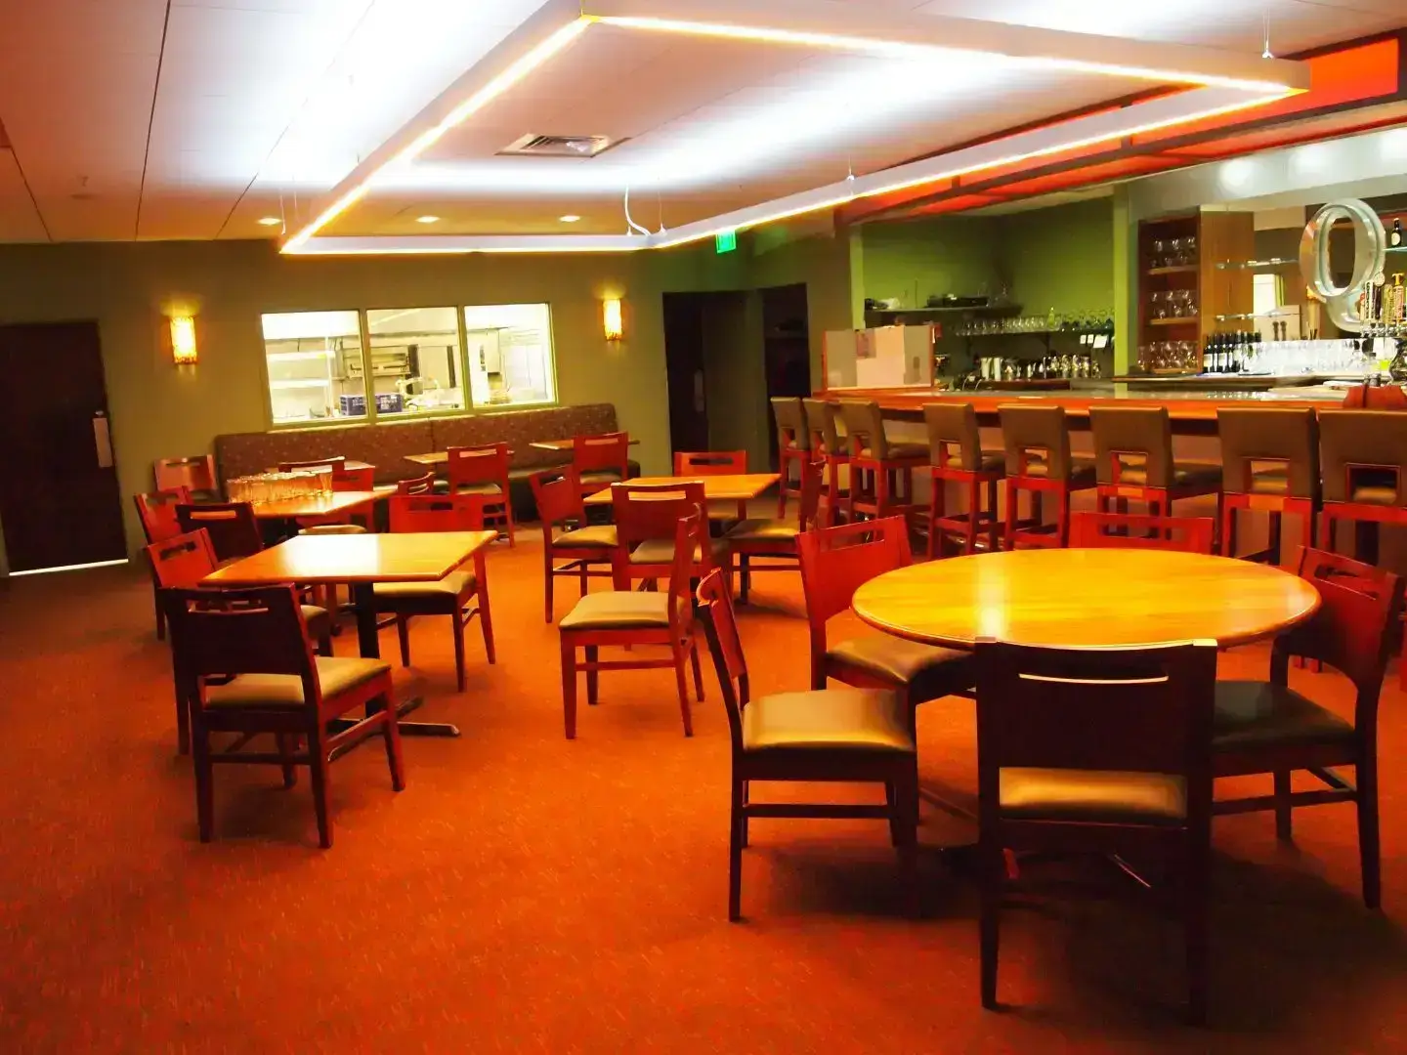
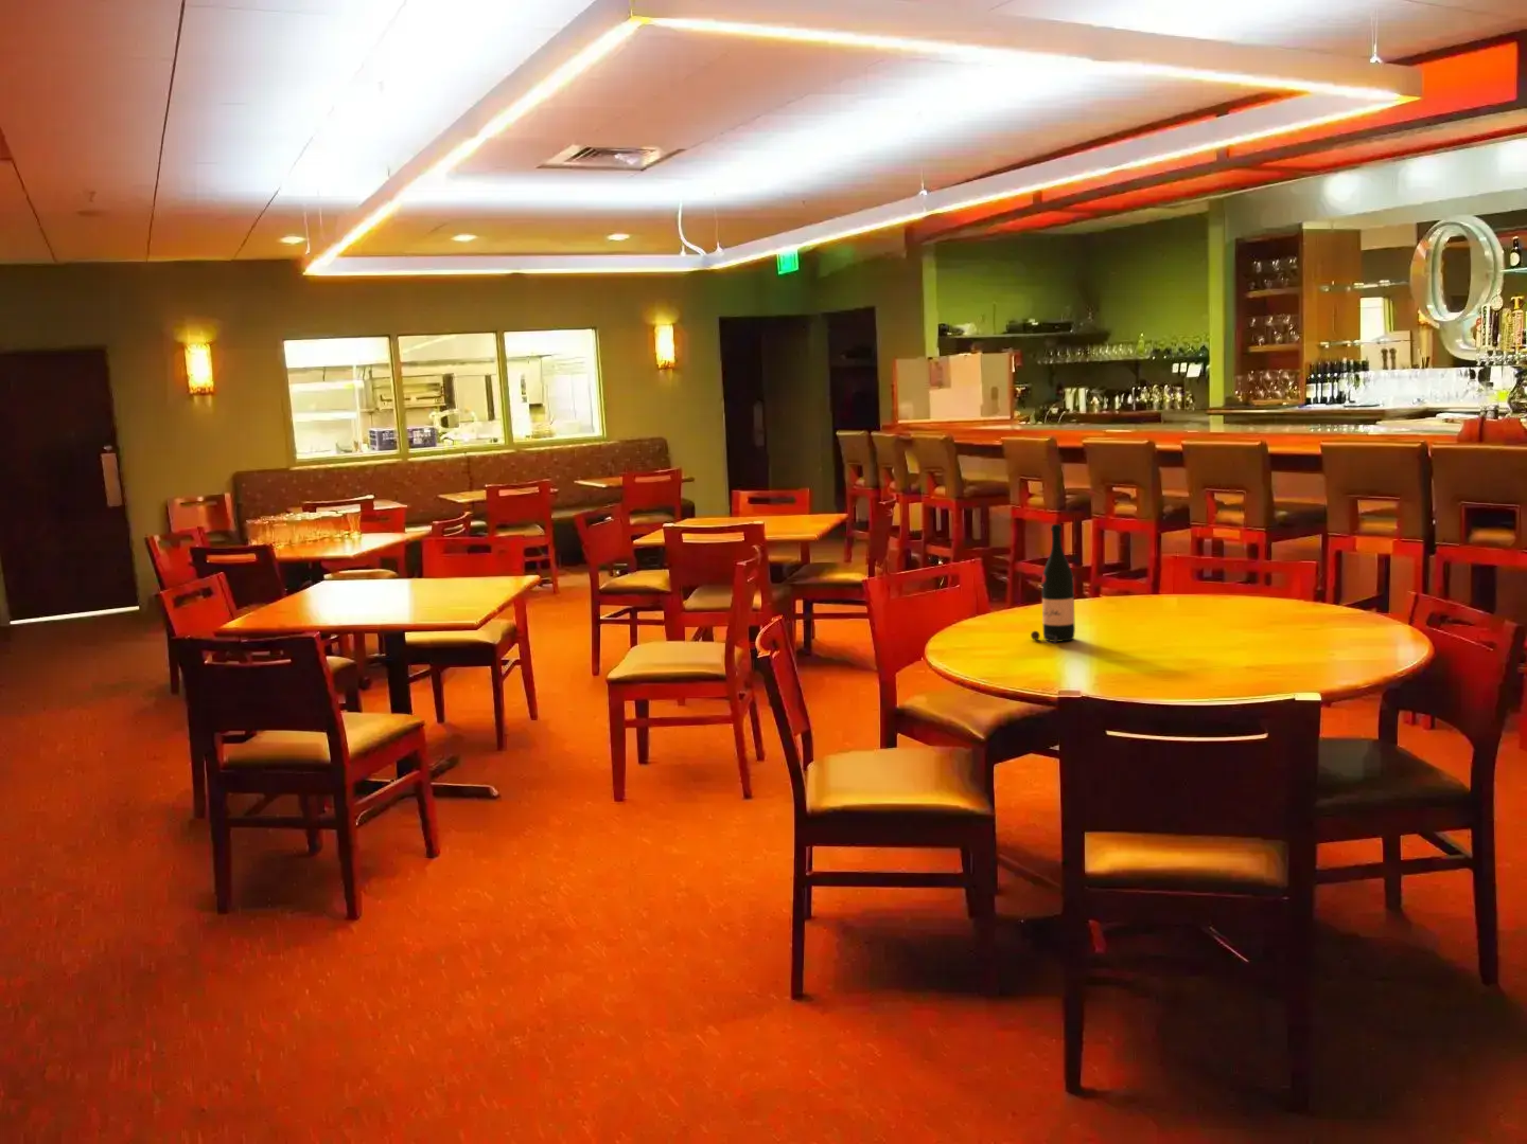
+ wine bottle [1029,523,1076,645]
